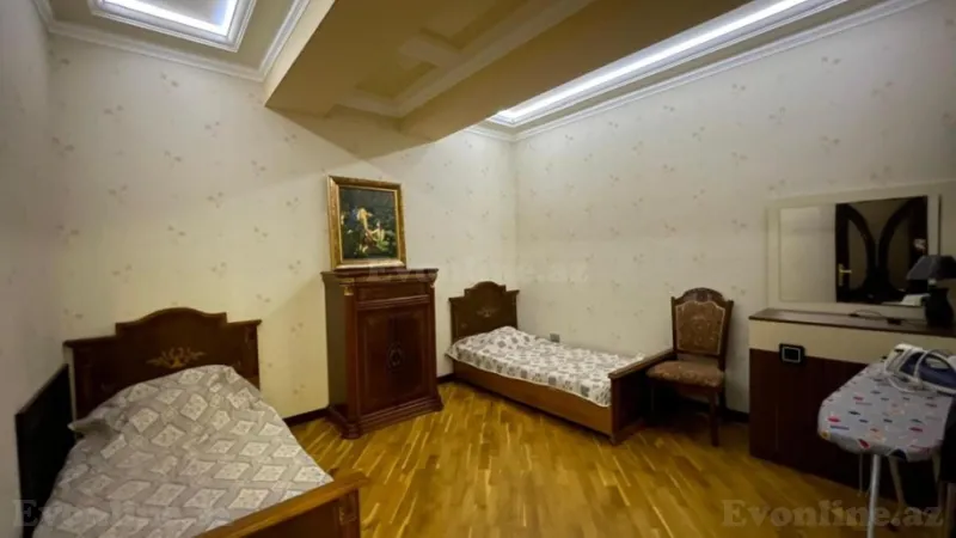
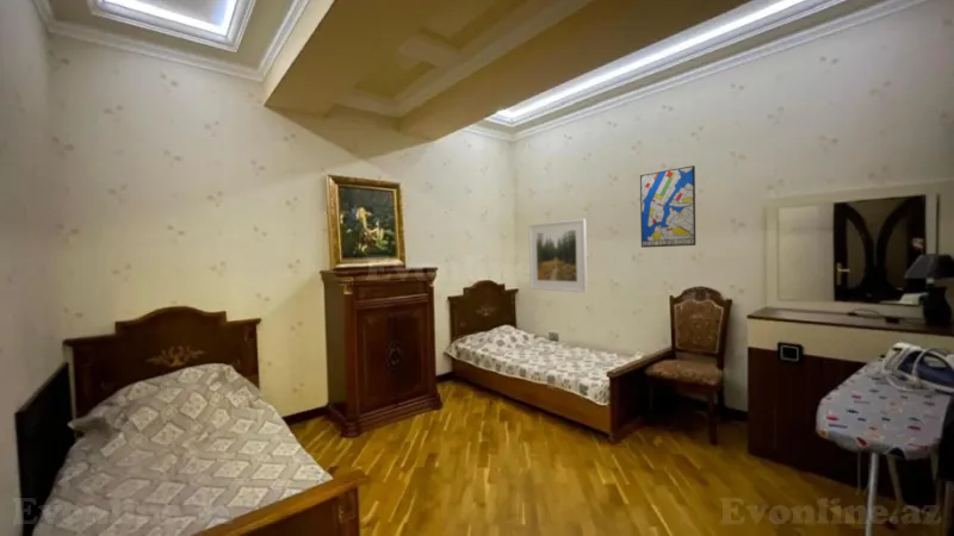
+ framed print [527,218,588,294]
+ wall art [639,164,696,249]
